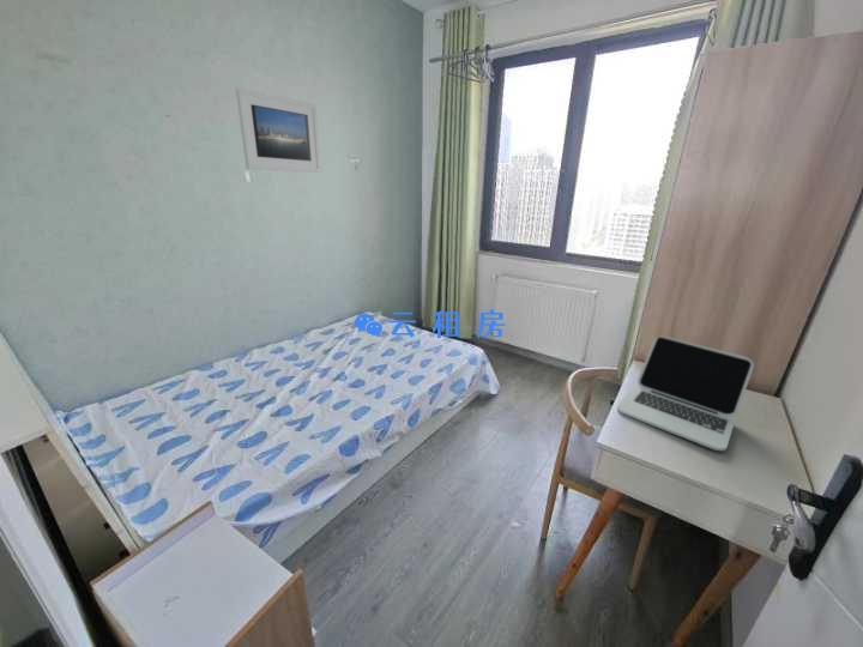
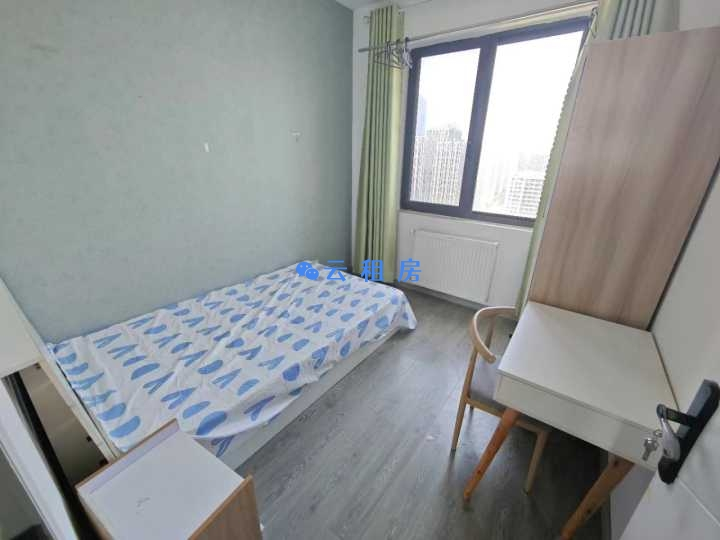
- laptop [616,335,755,452]
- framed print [235,87,322,174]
